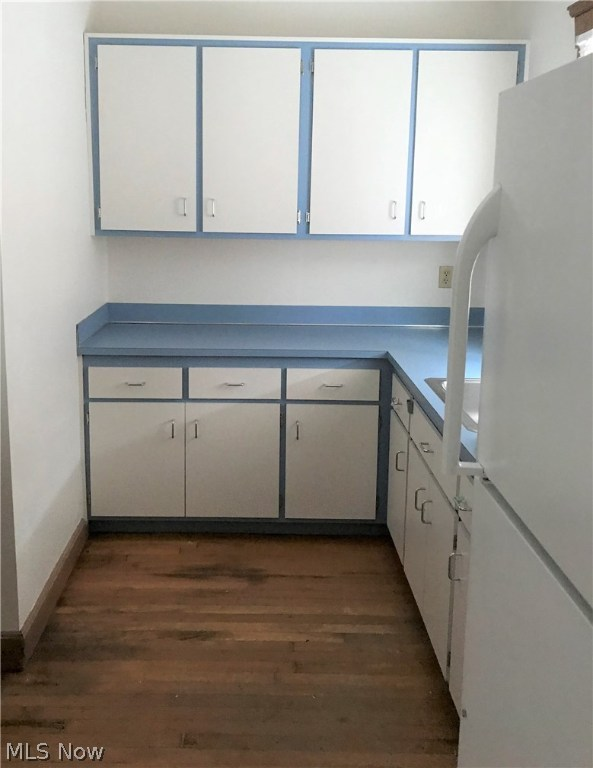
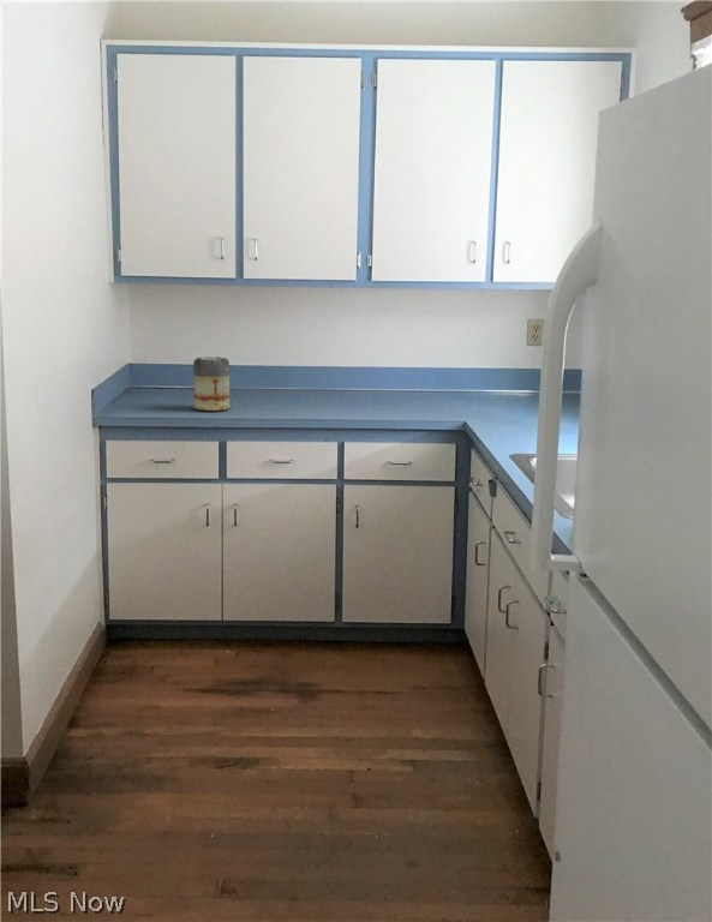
+ canister [192,355,231,412]
